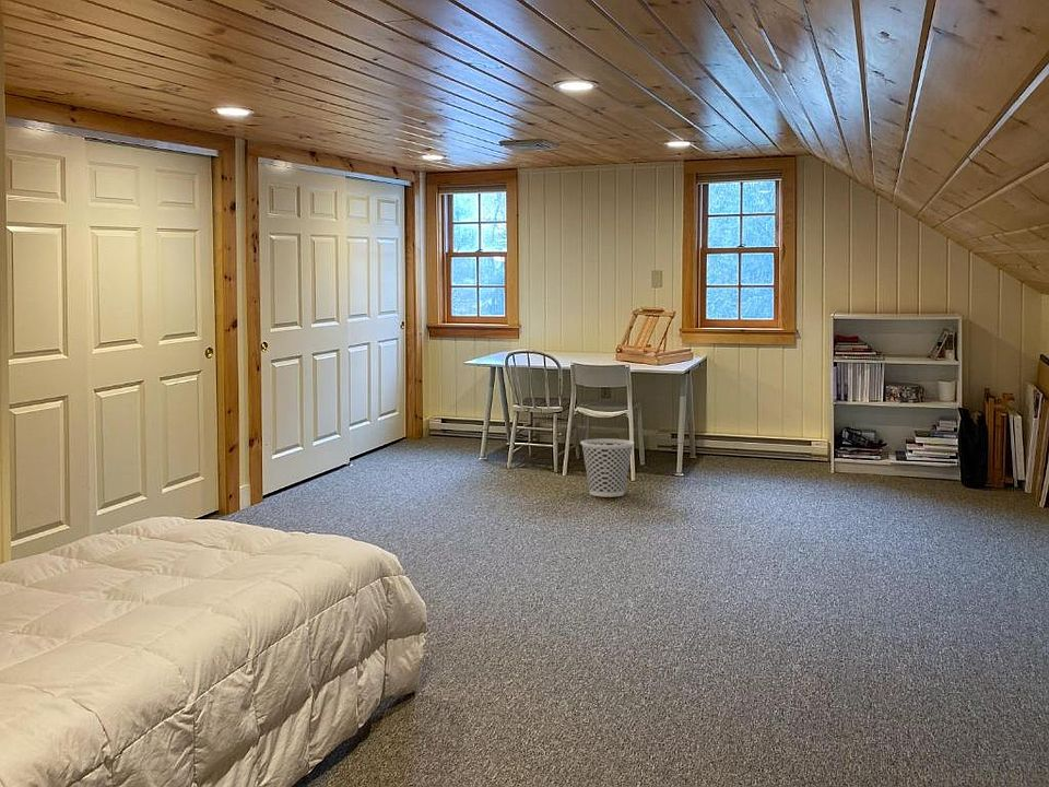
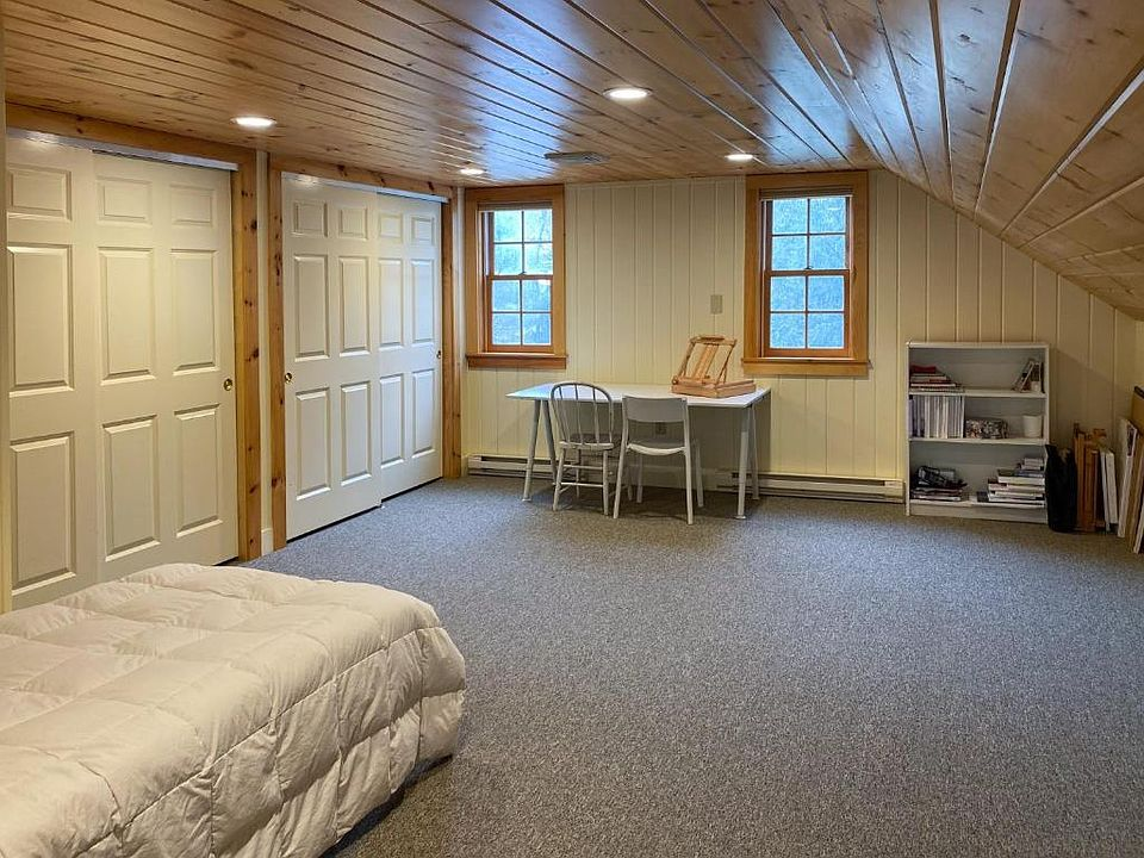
- wastebasket [580,438,635,498]
